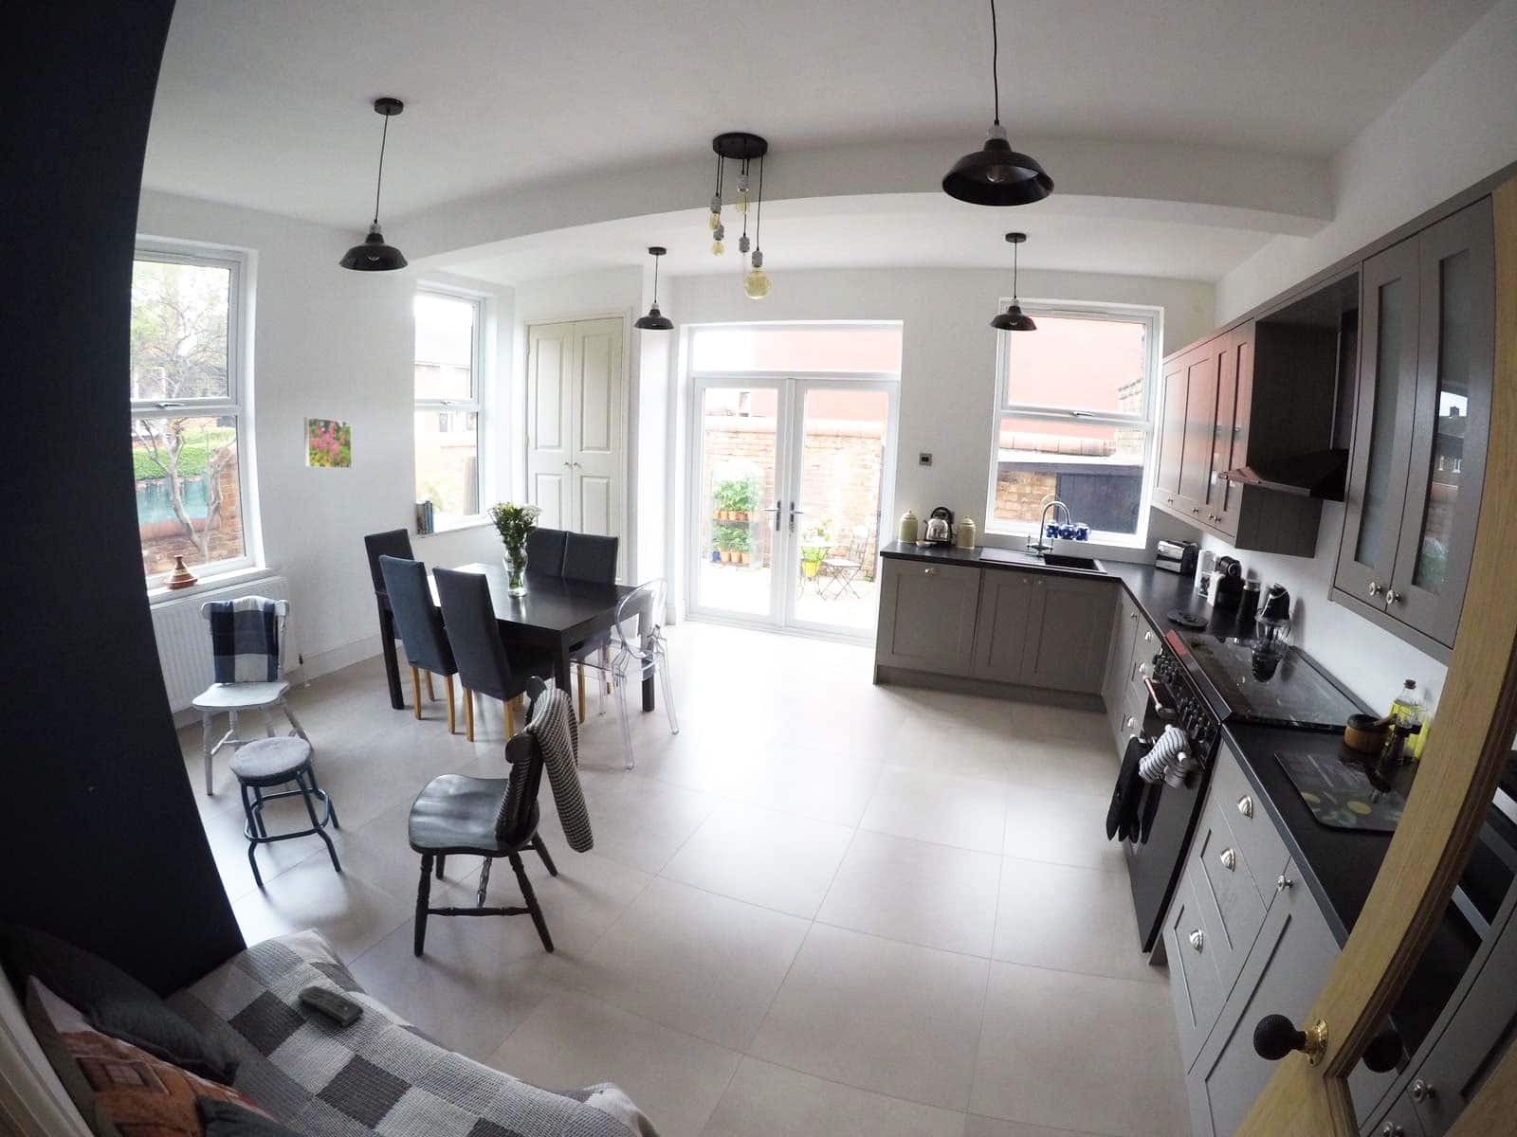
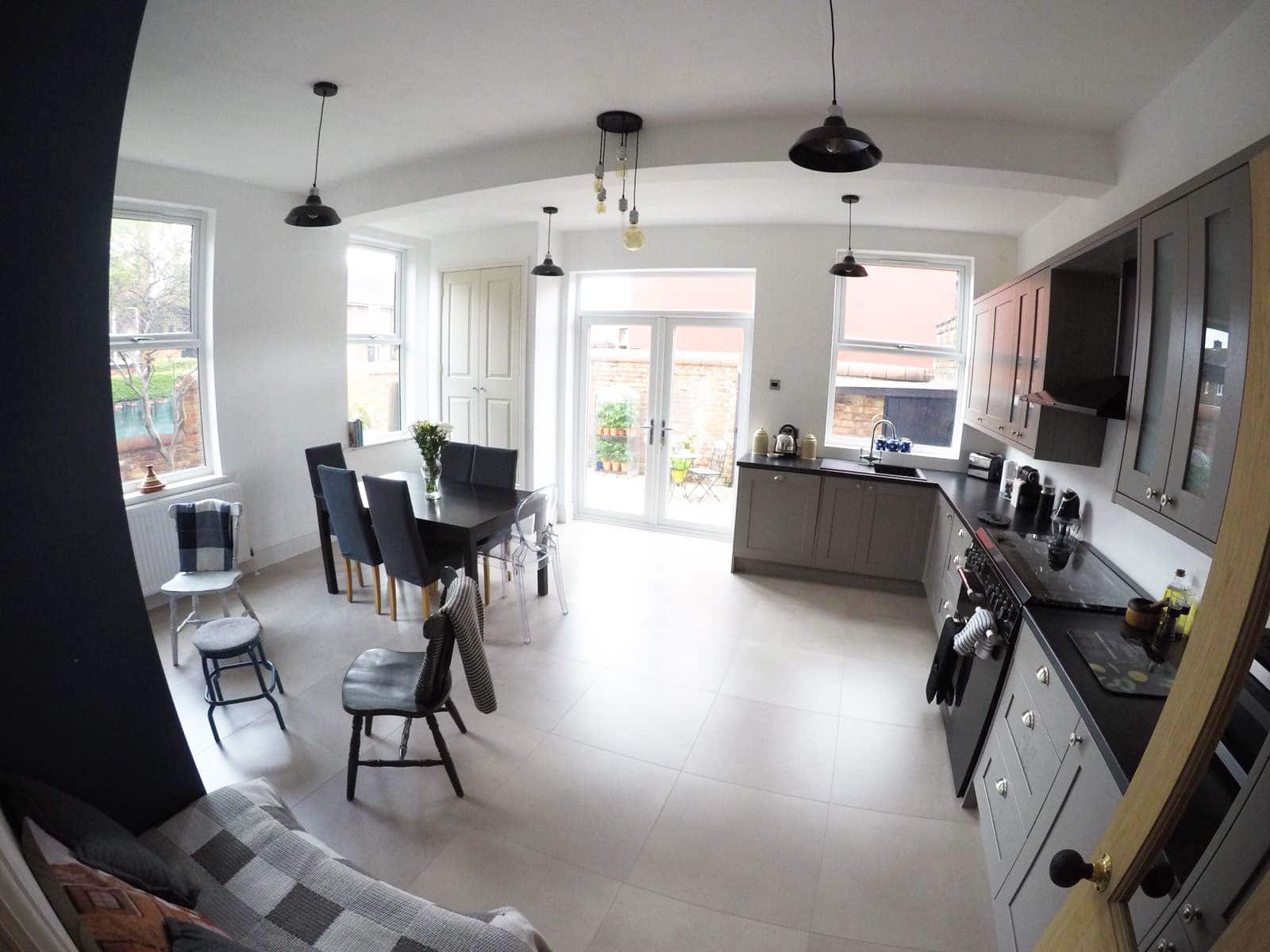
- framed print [303,416,352,469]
- remote control [296,984,366,1027]
